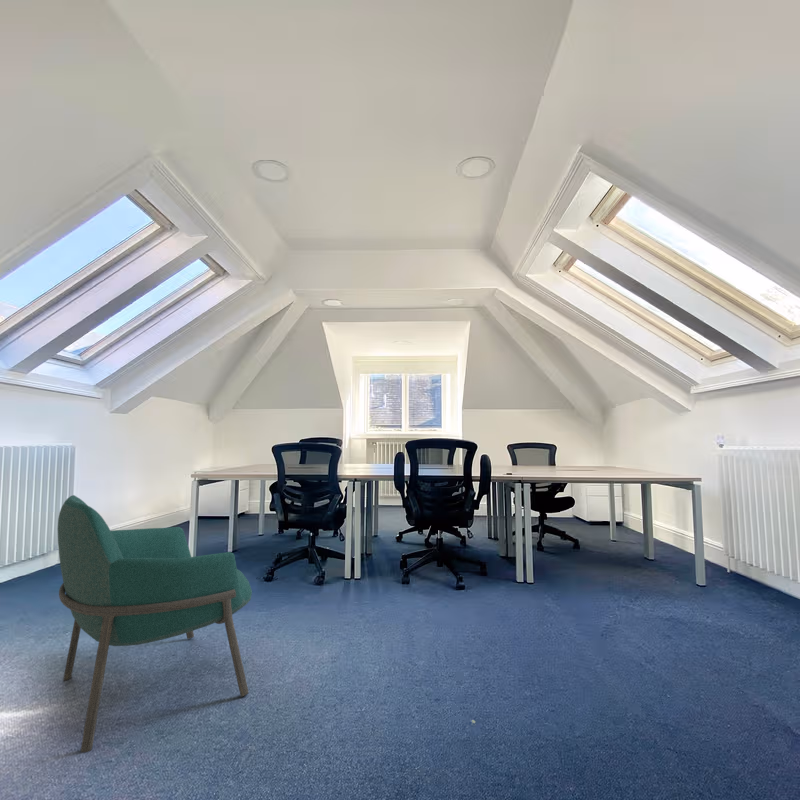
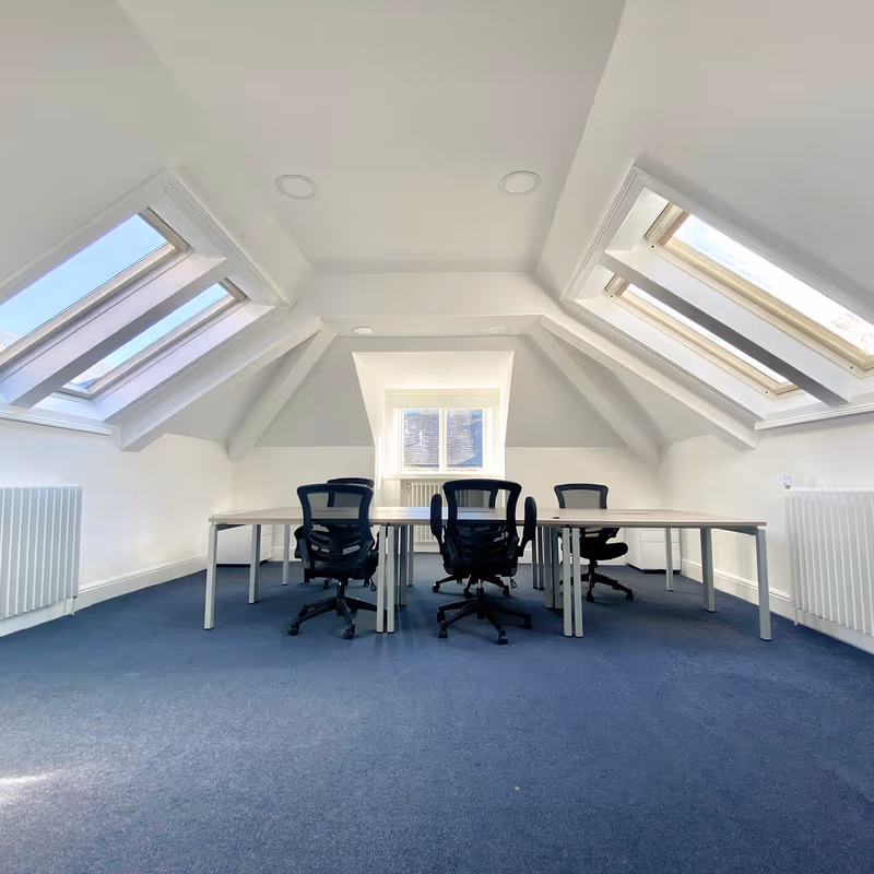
- armchair [57,494,253,753]
